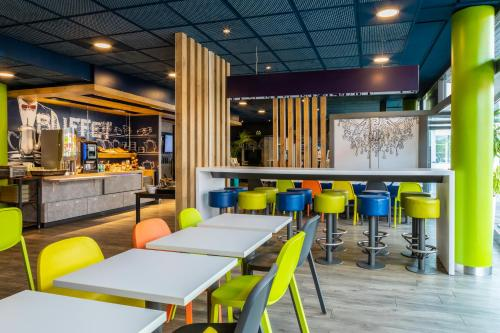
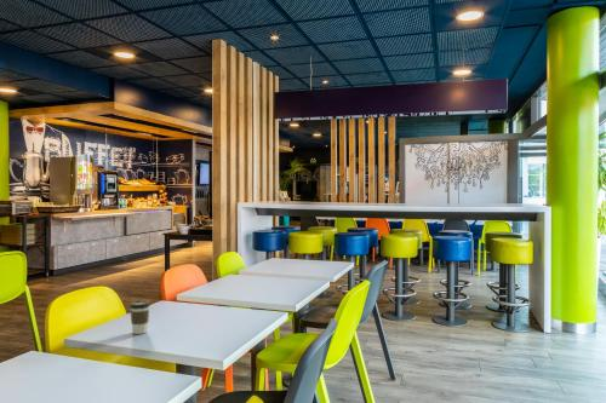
+ coffee cup [128,300,150,335]
